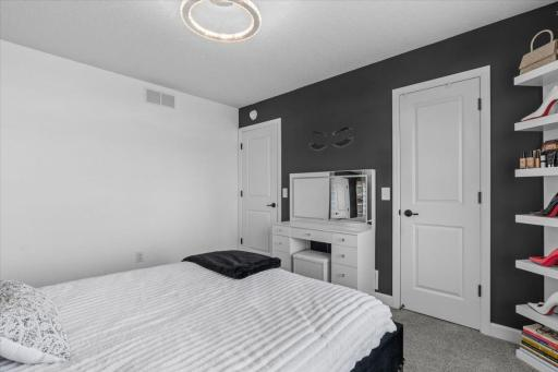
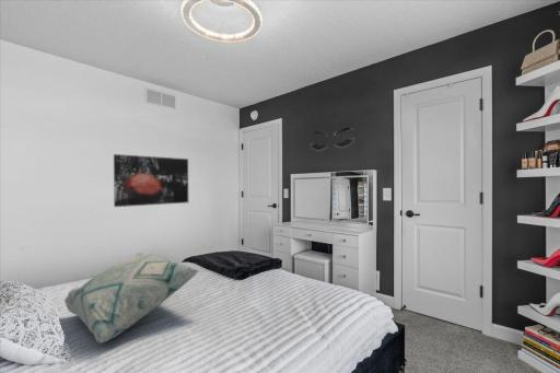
+ decorative pillow [63,253,201,345]
+ wall art [113,153,189,208]
